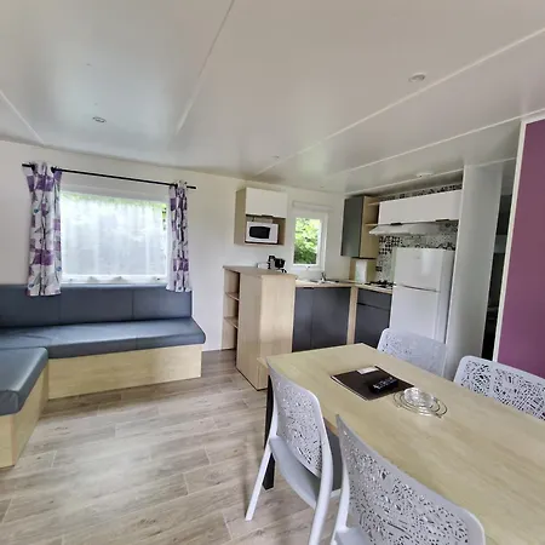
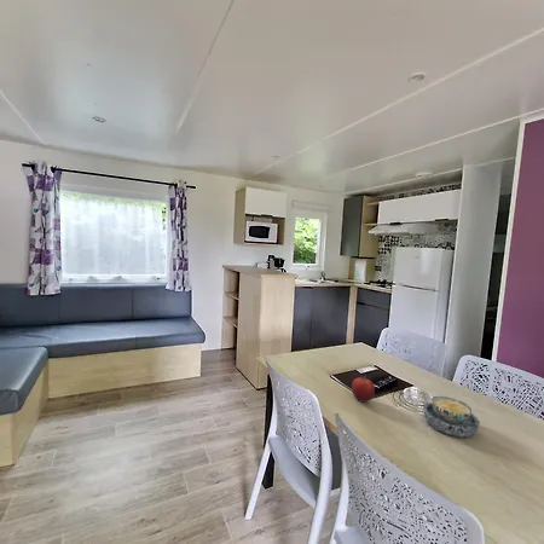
+ fruit [351,376,376,404]
+ bowl [422,395,481,439]
